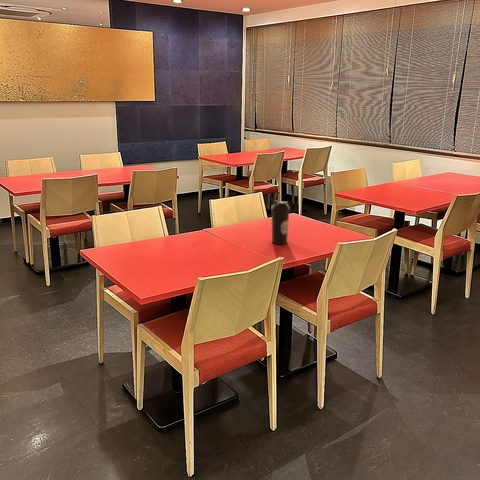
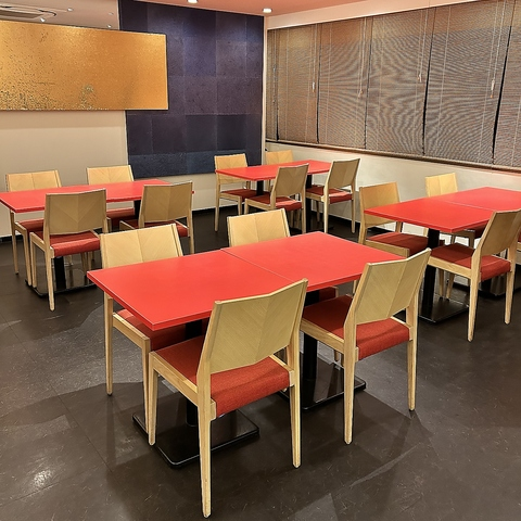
- water bottle [270,199,291,245]
